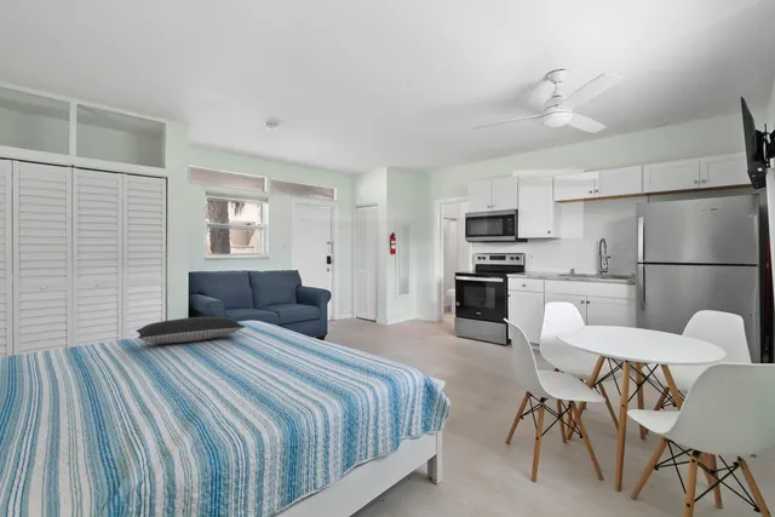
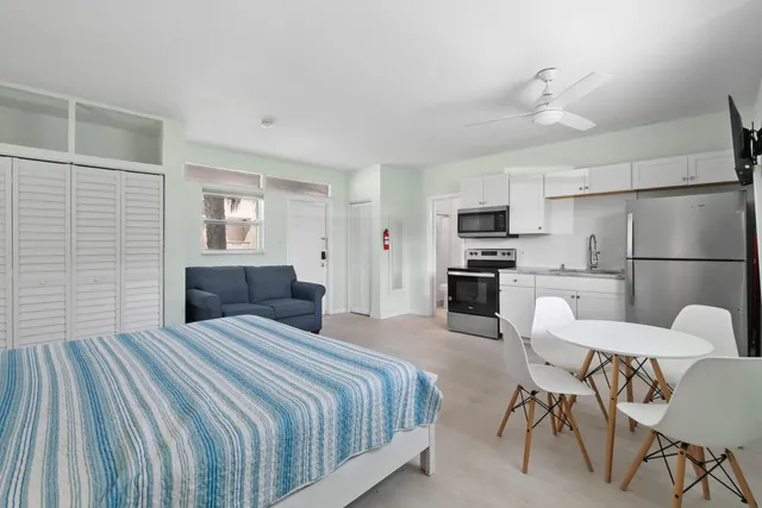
- pillow [134,316,246,344]
